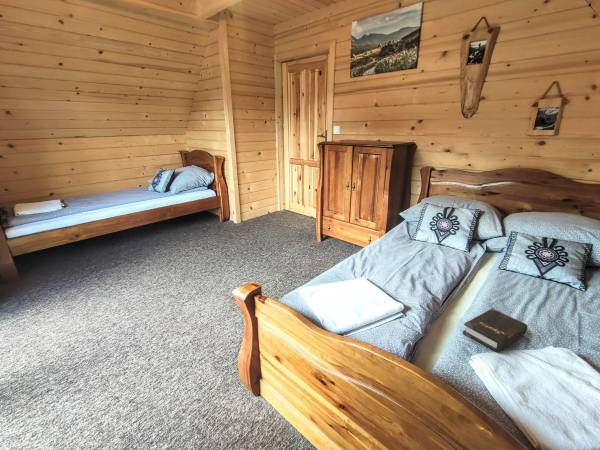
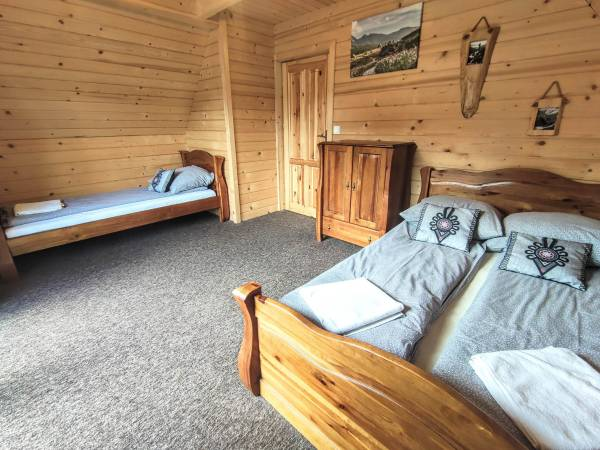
- hardback book [462,307,529,353]
